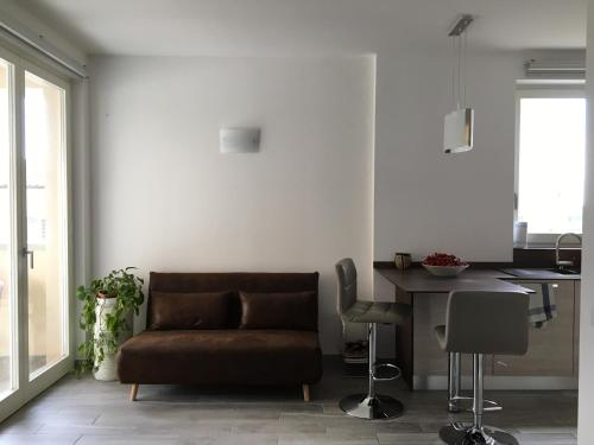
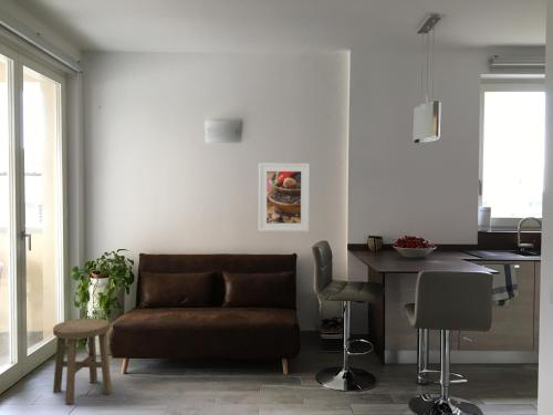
+ stool [52,318,113,405]
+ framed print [258,162,311,232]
